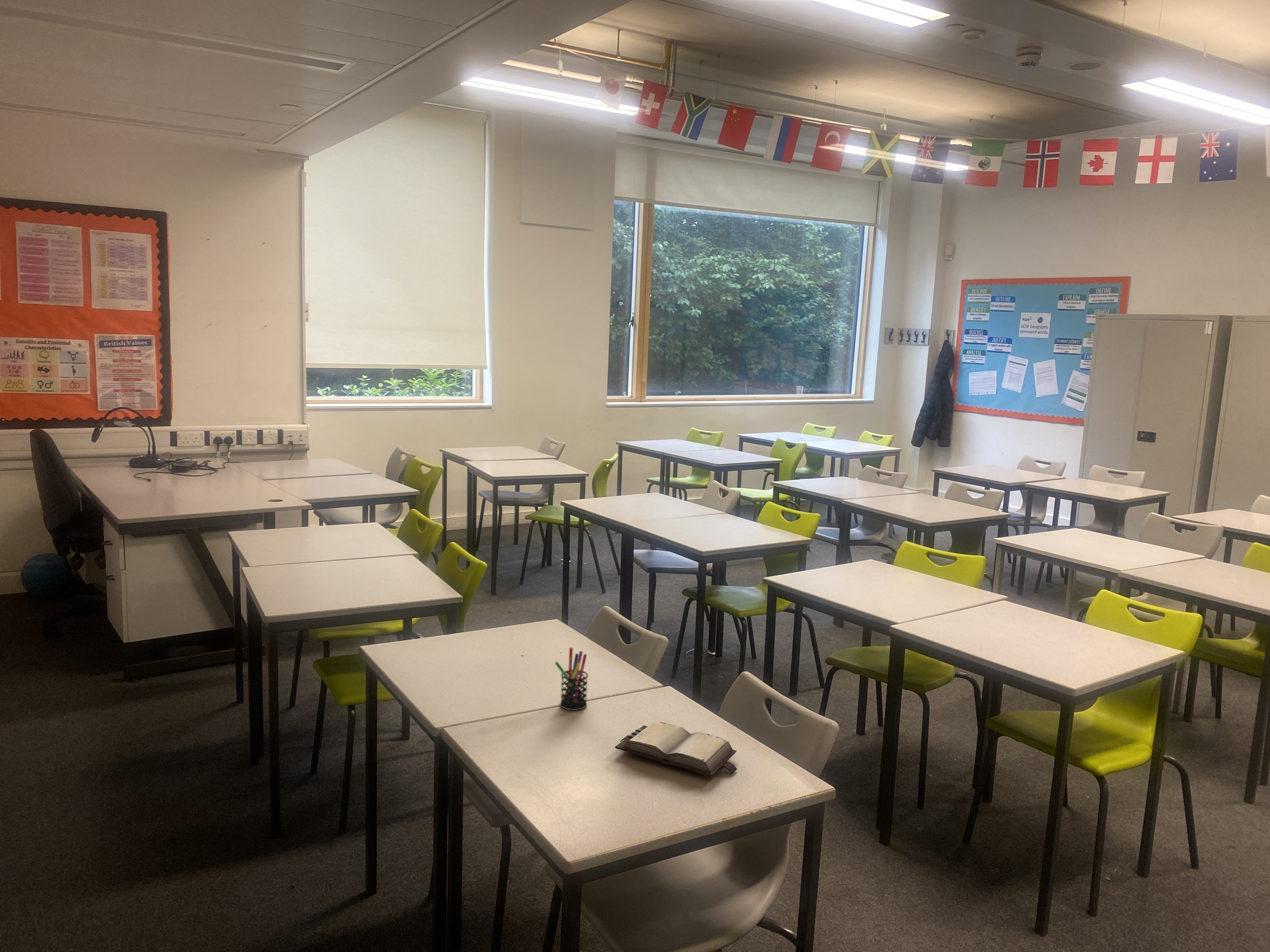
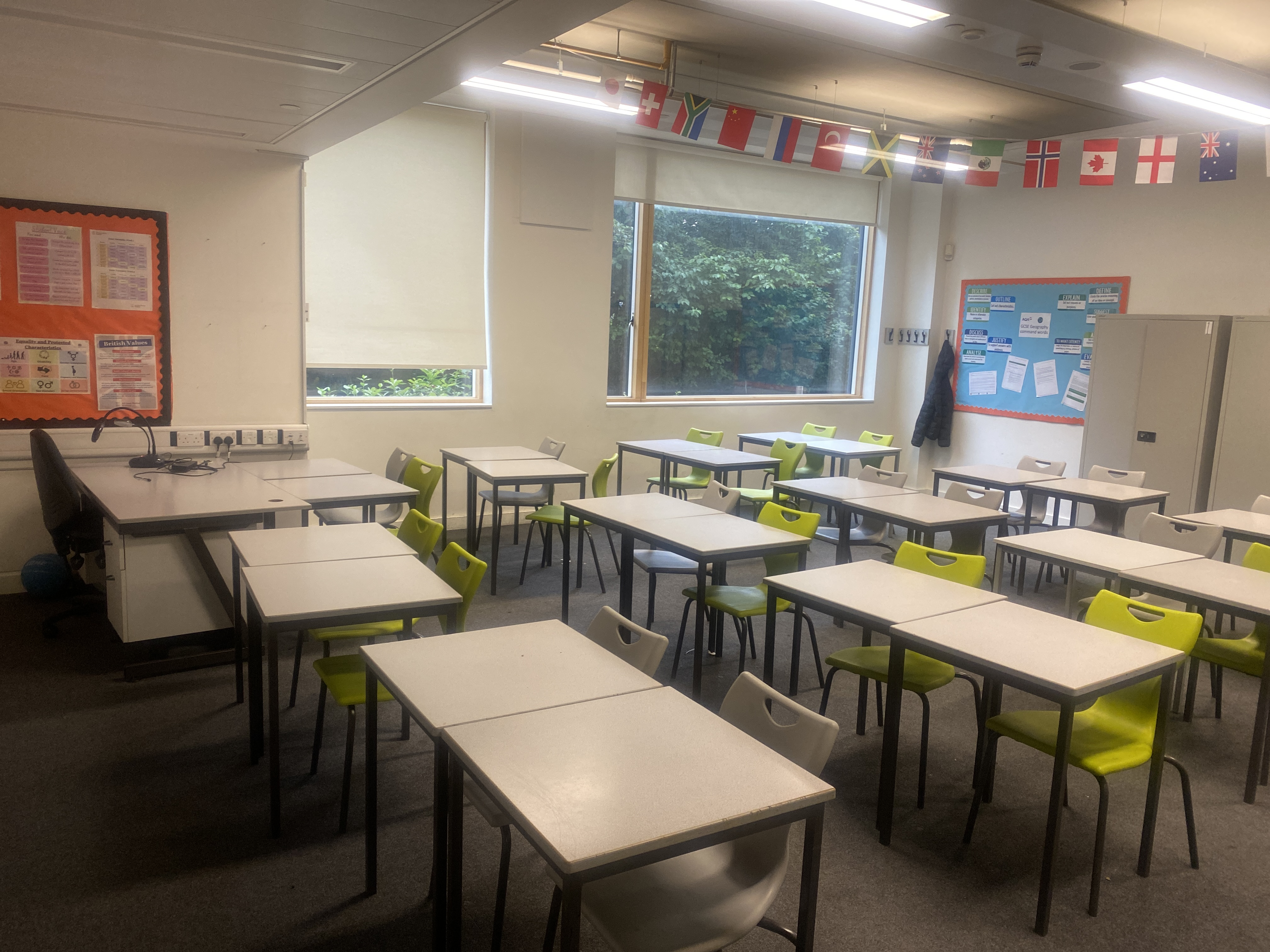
- hardback book [615,721,737,776]
- pen holder [554,647,588,711]
